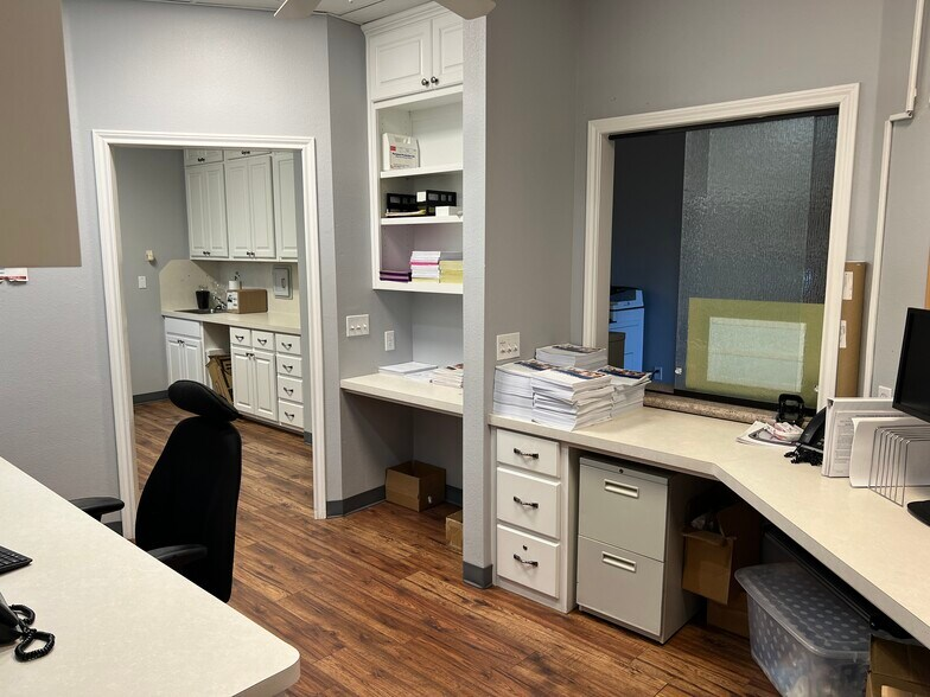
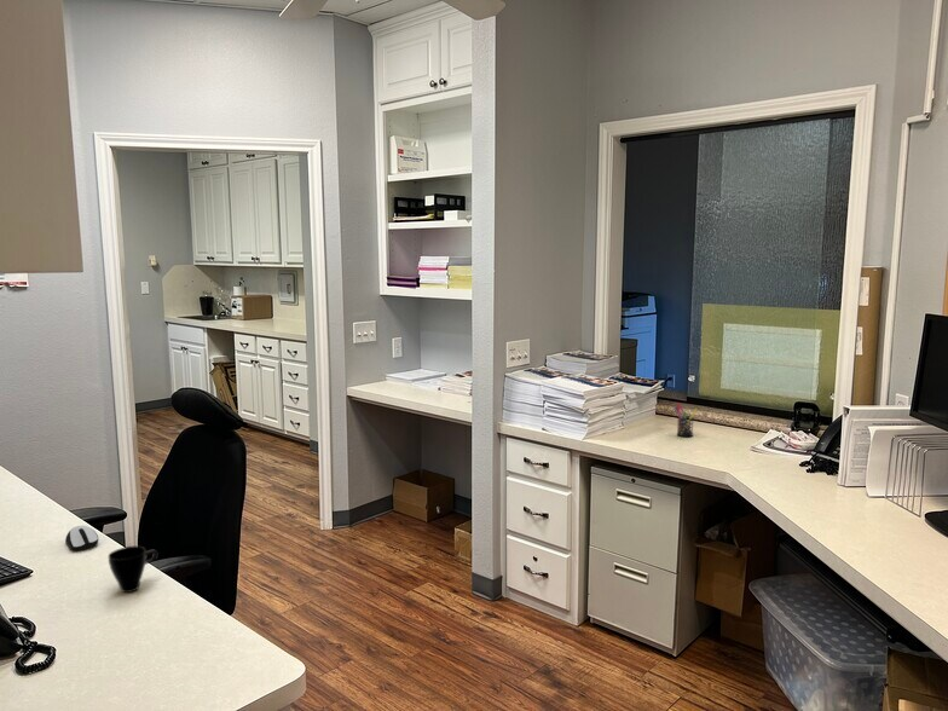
+ cup [108,545,158,594]
+ pen holder [674,403,699,438]
+ computer mouse [64,525,99,551]
